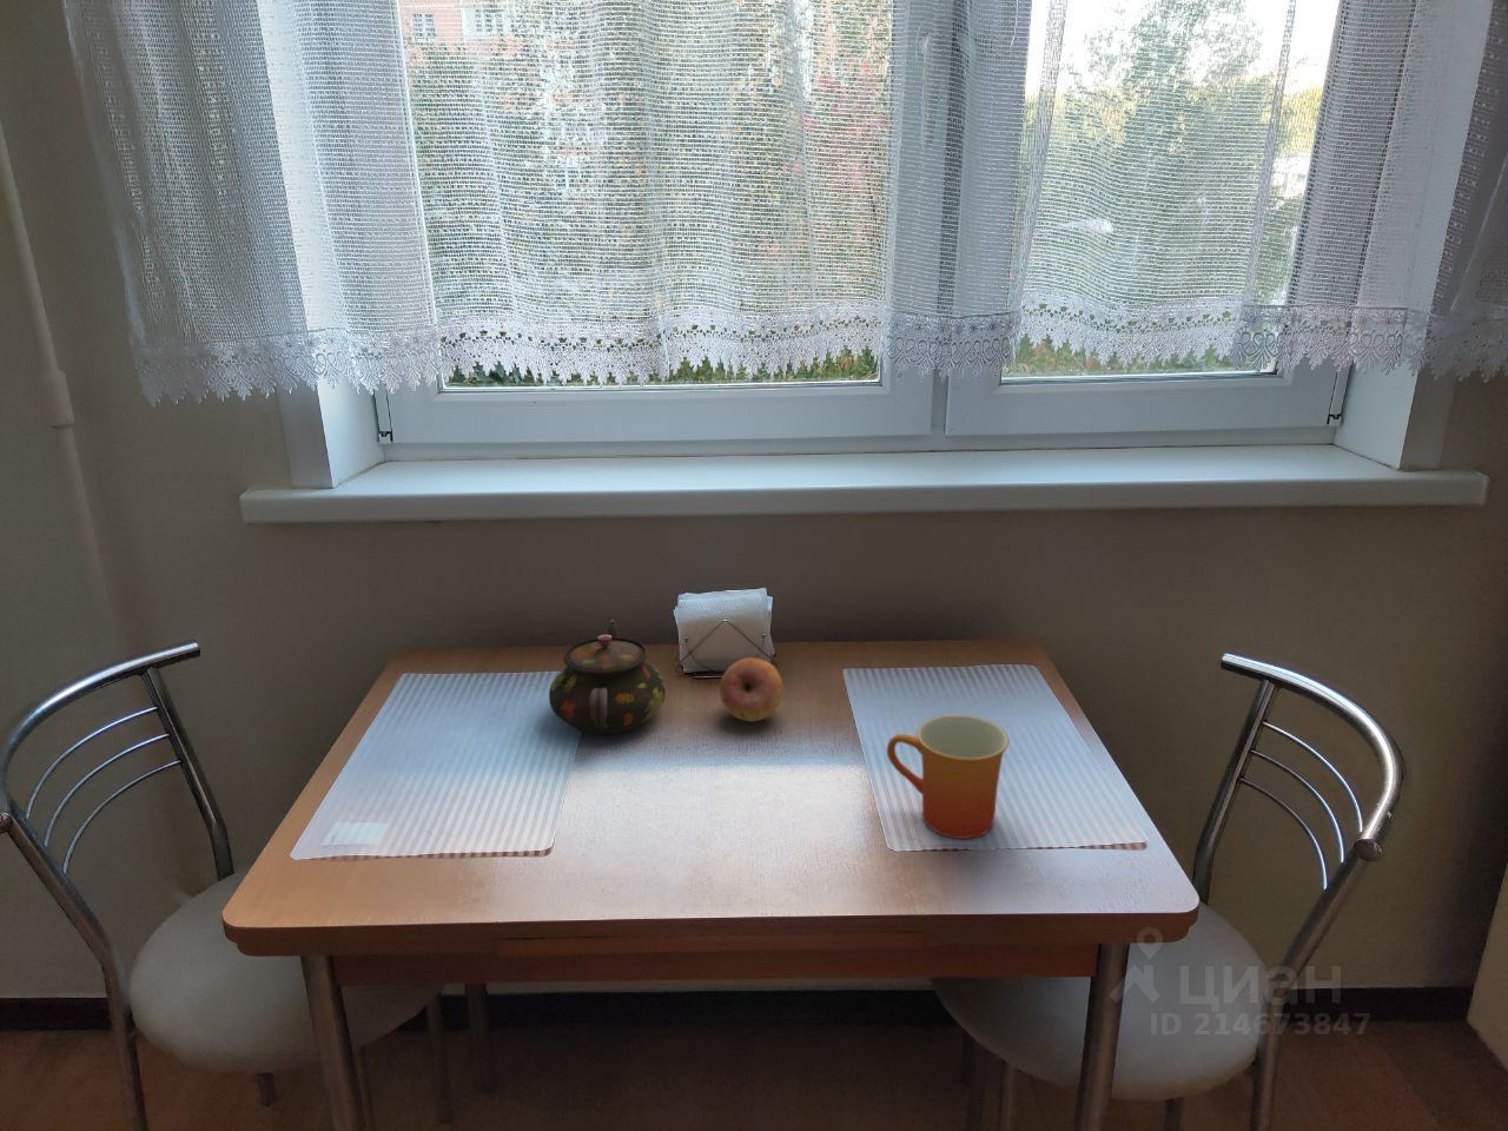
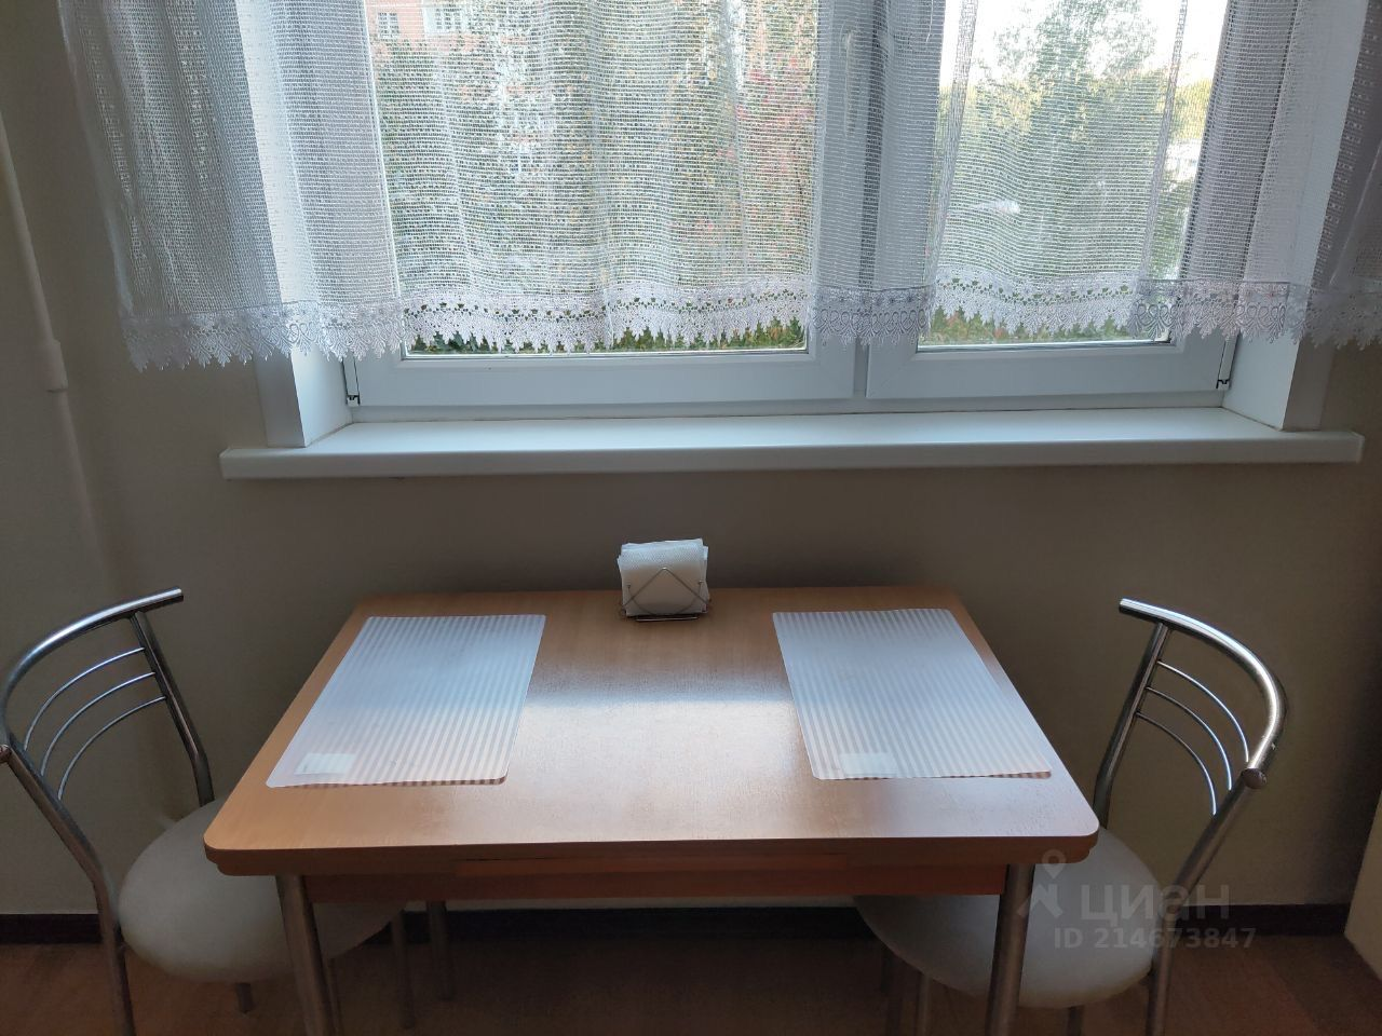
- teapot [547,619,667,735]
- fruit [718,656,785,722]
- mug [886,713,1009,840]
